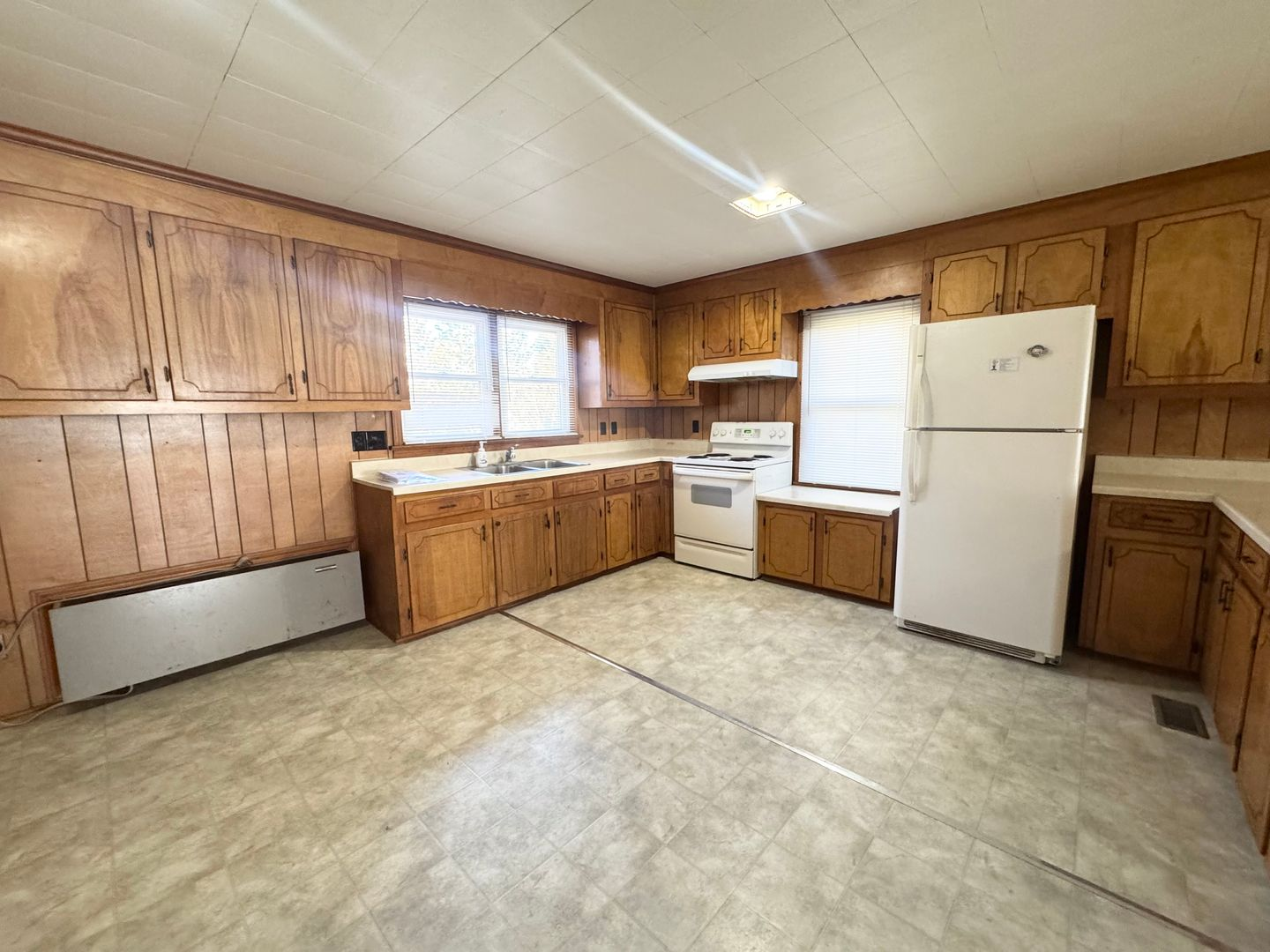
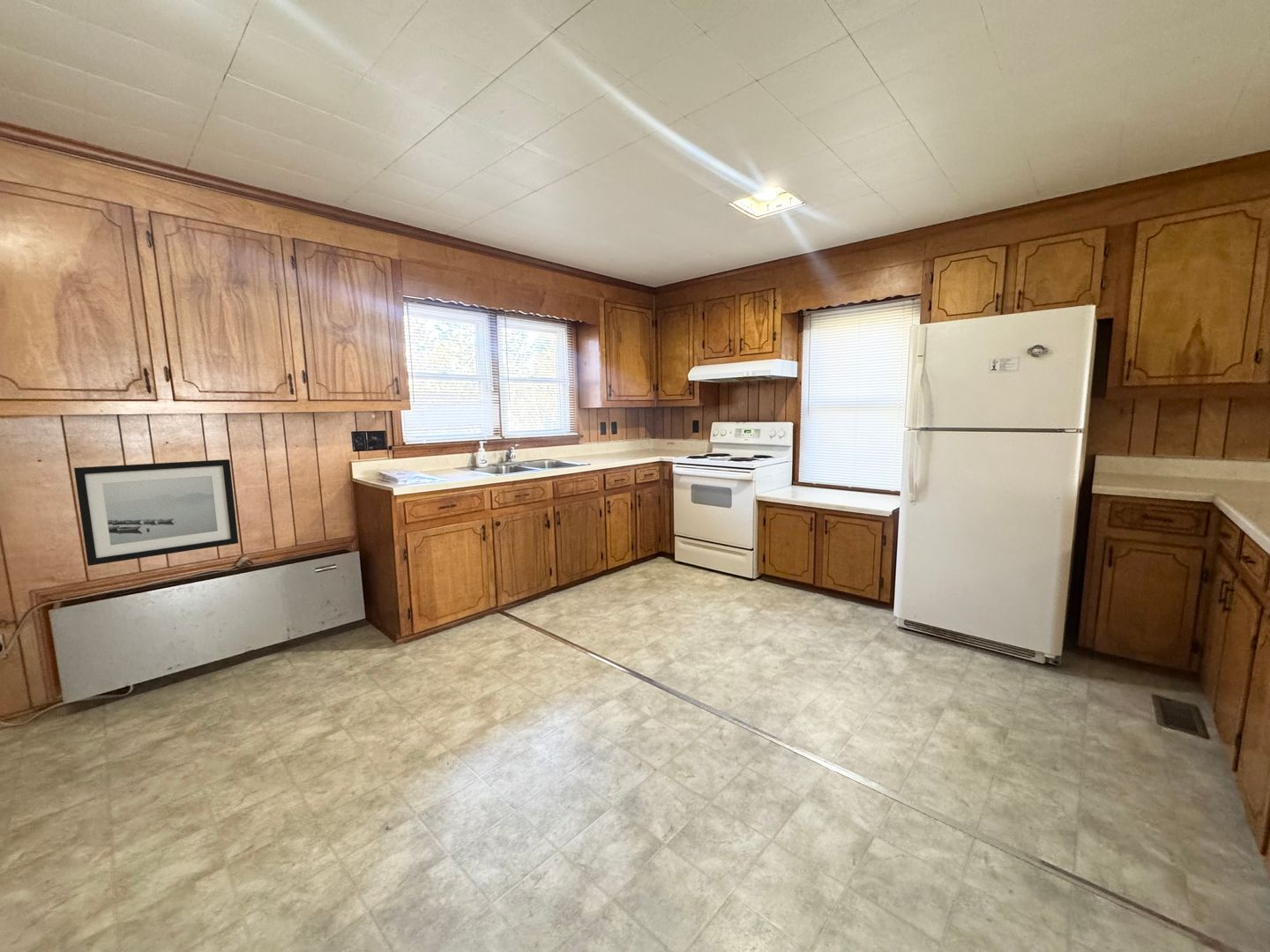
+ wall art [73,458,239,567]
